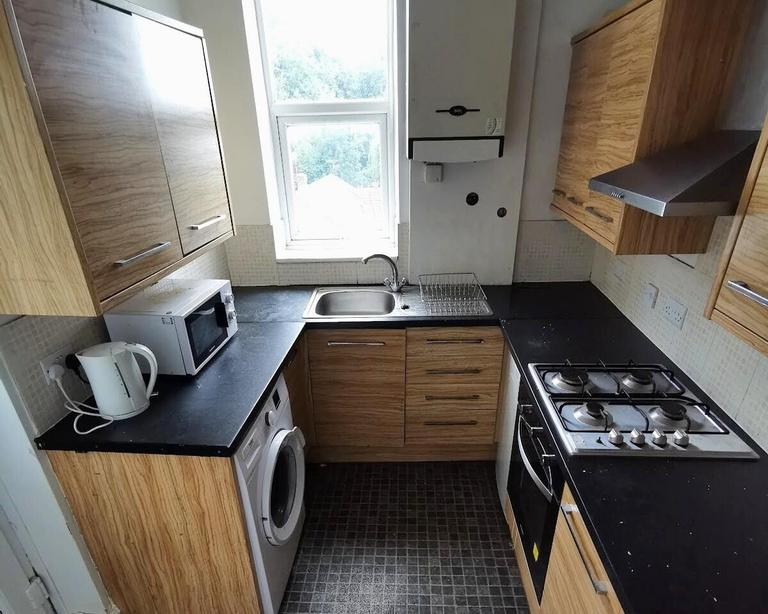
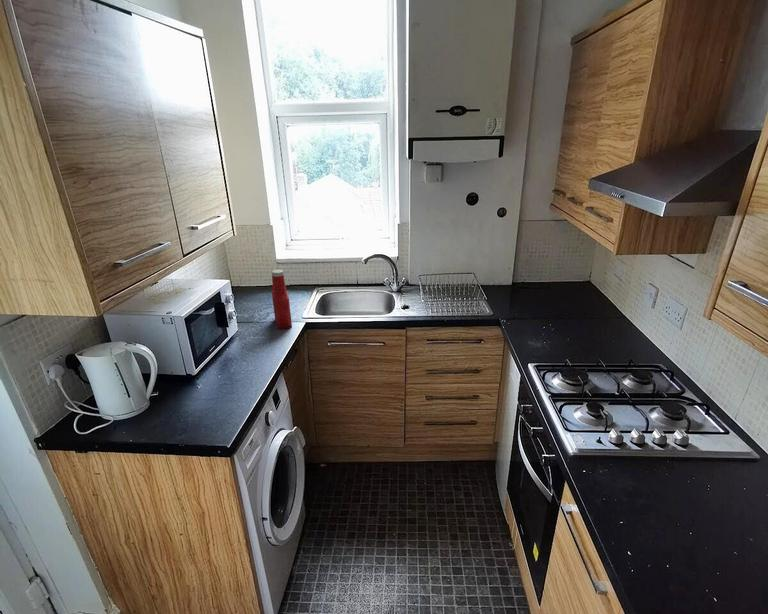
+ soap bottle [271,269,293,330]
